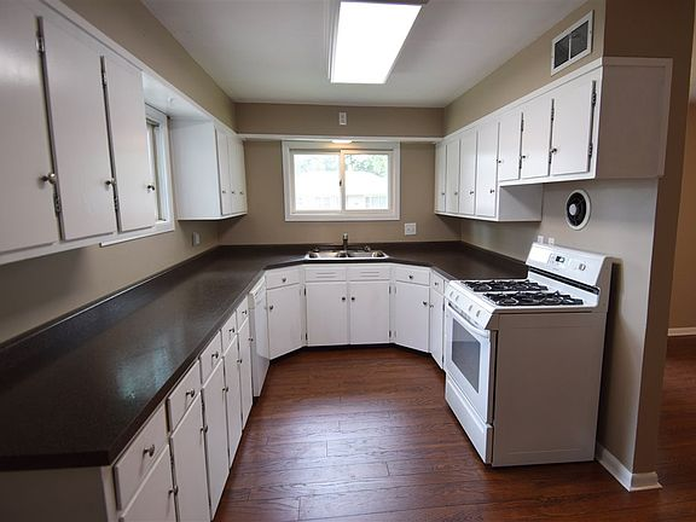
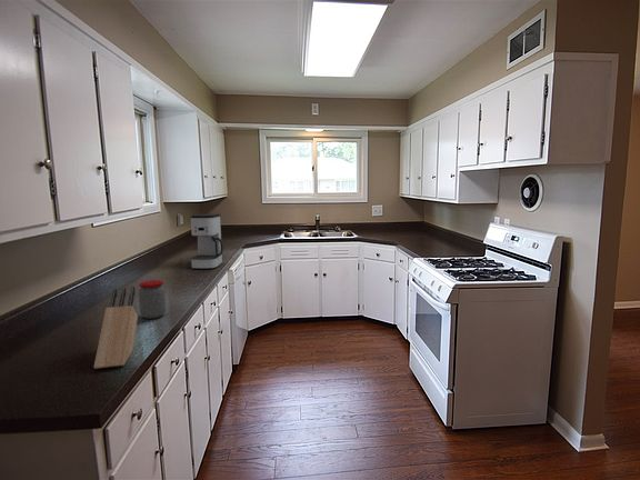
+ coffee maker [190,213,224,270]
+ jar [138,279,167,320]
+ knife block [92,286,139,370]
